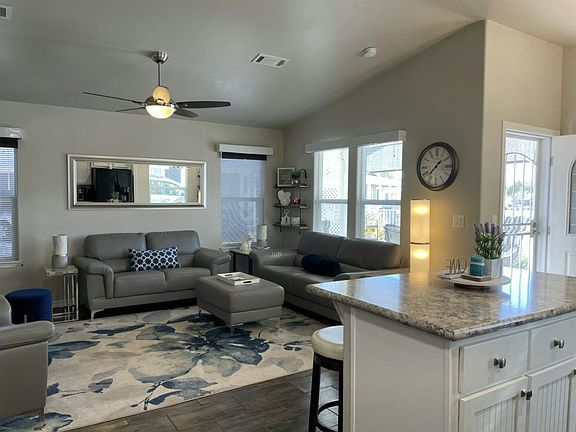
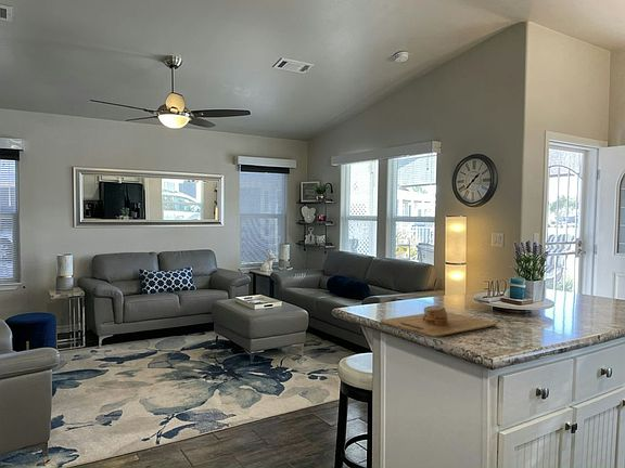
+ cutting board [379,304,498,339]
